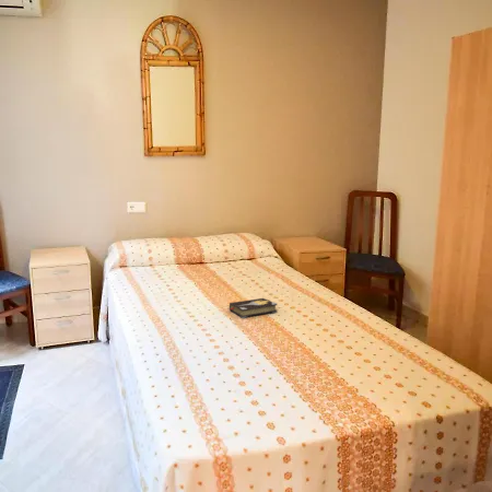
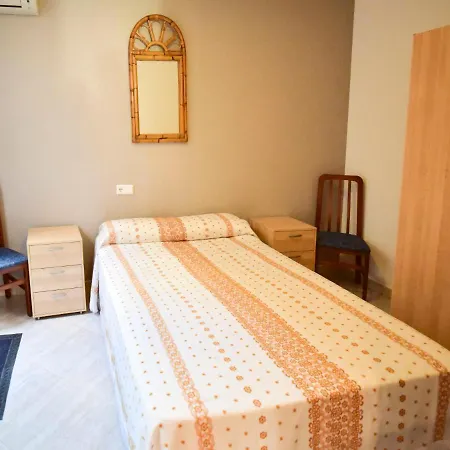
- hardback book [229,297,278,319]
